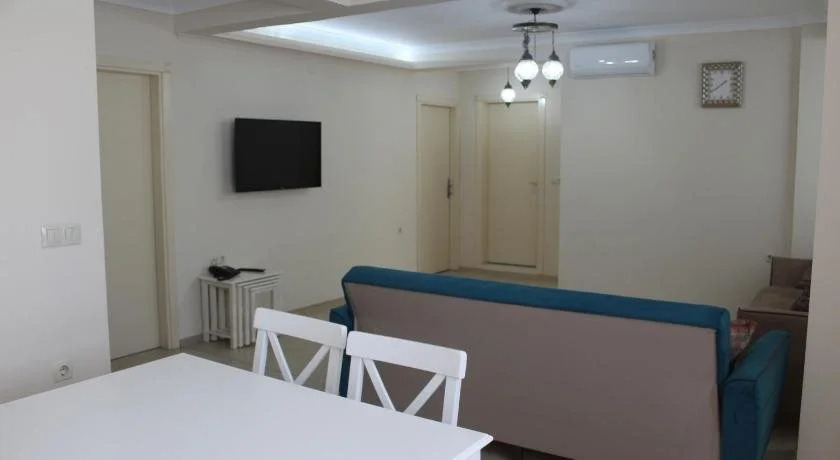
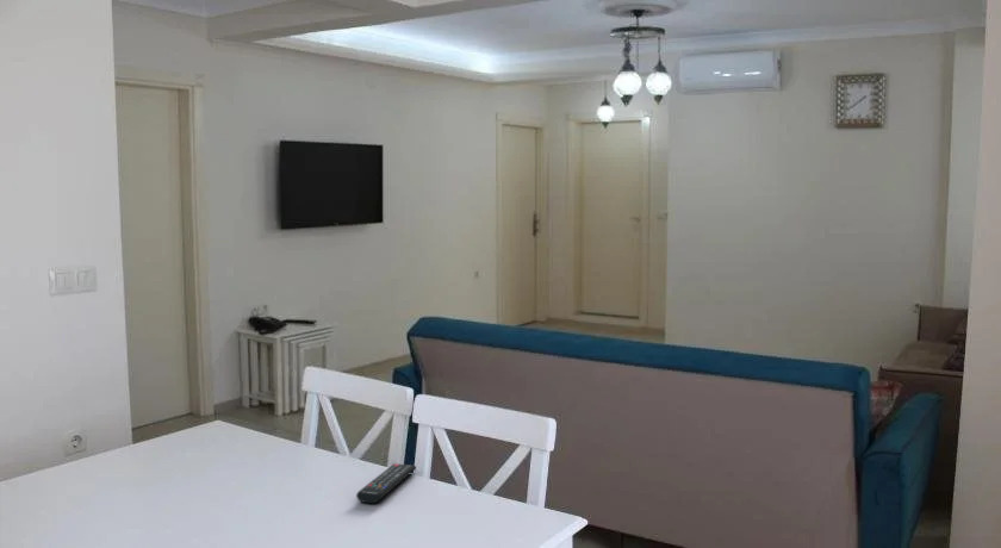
+ remote control [355,462,417,505]
